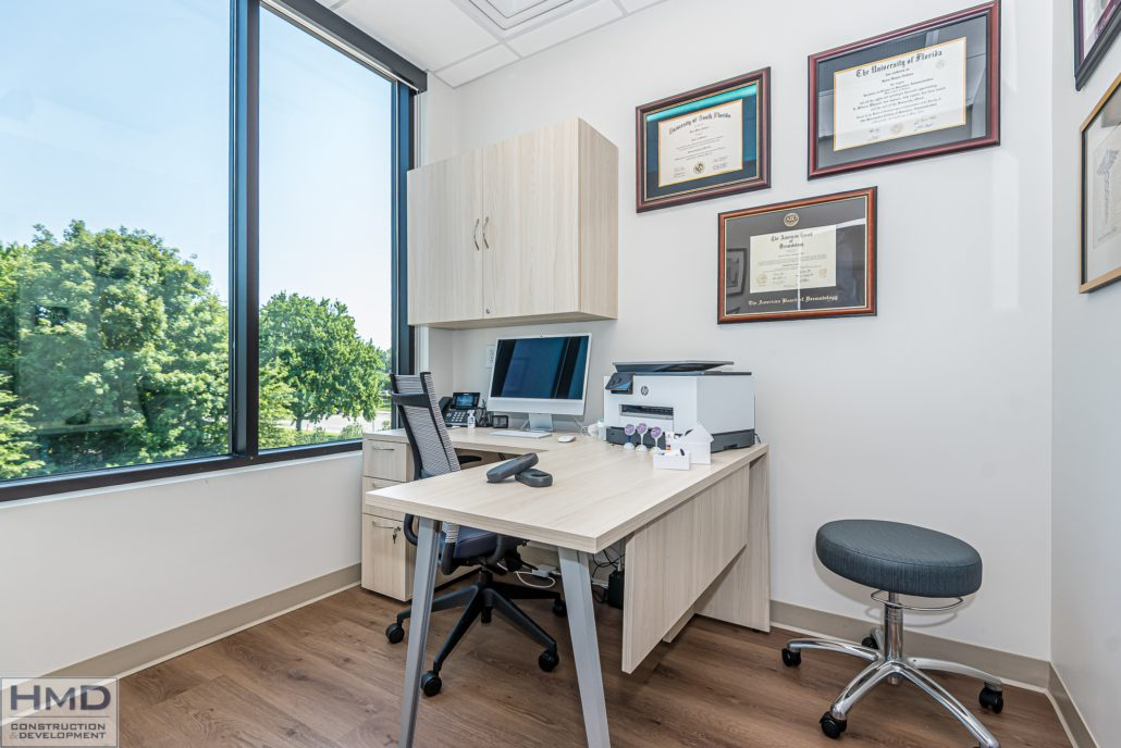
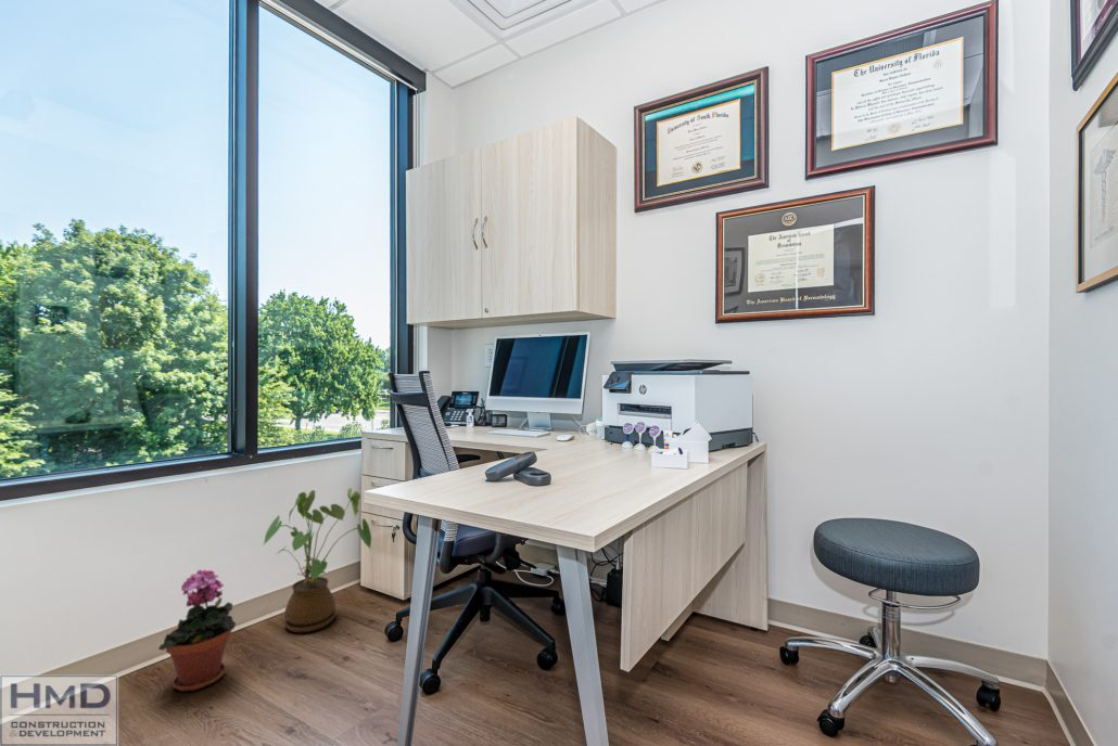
+ potted plant [157,568,237,693]
+ house plant [262,487,372,633]
